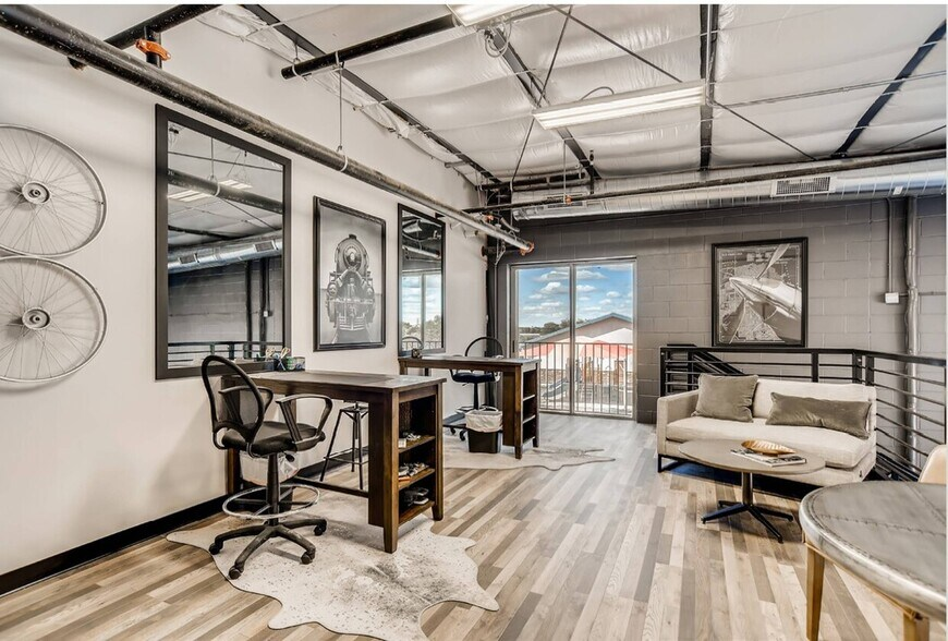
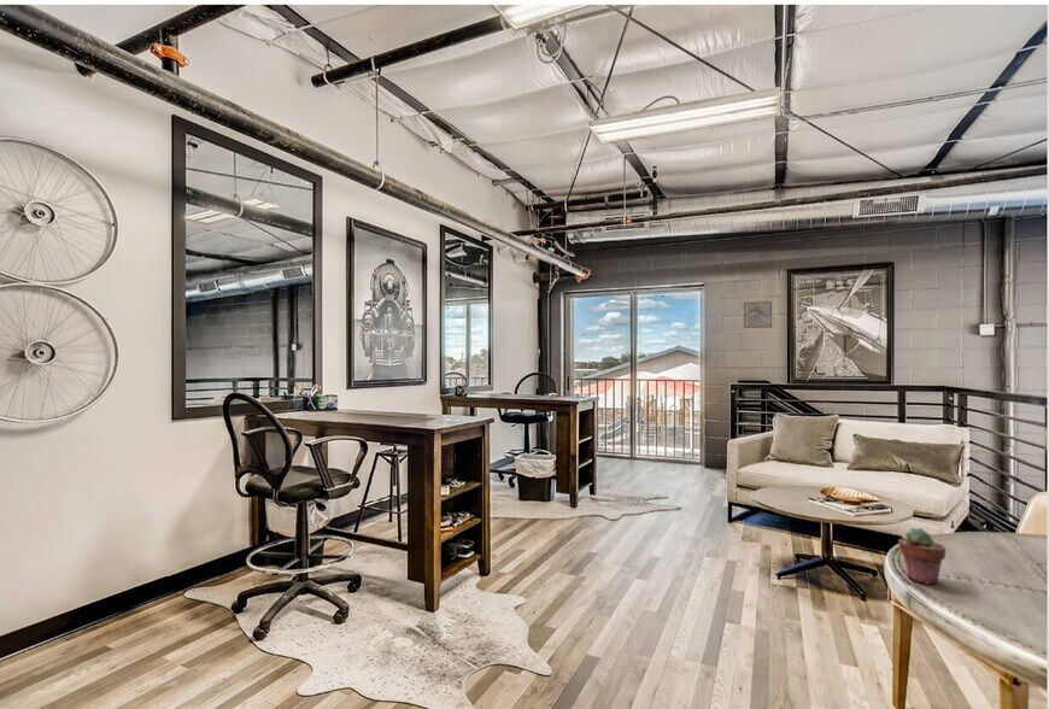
+ wall art [743,300,773,329]
+ potted succulent [897,527,947,586]
